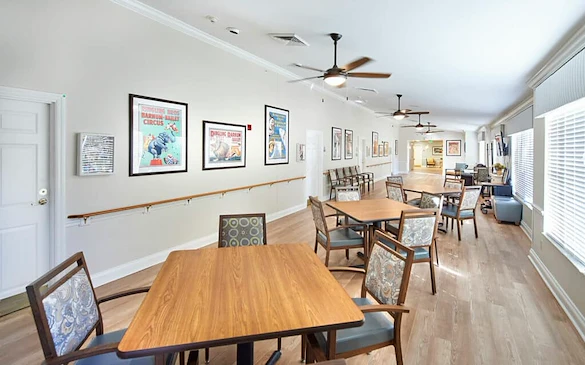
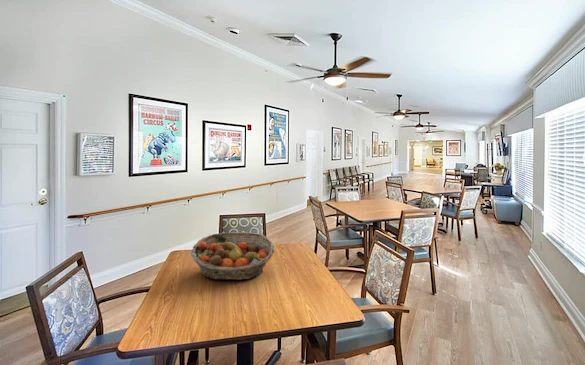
+ fruit basket [190,231,276,281]
